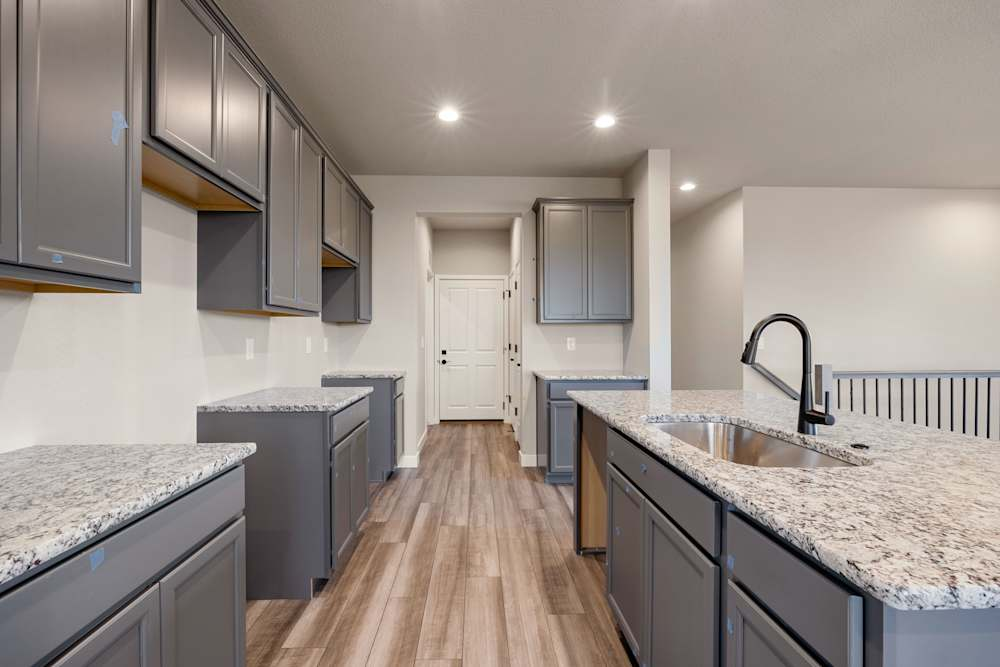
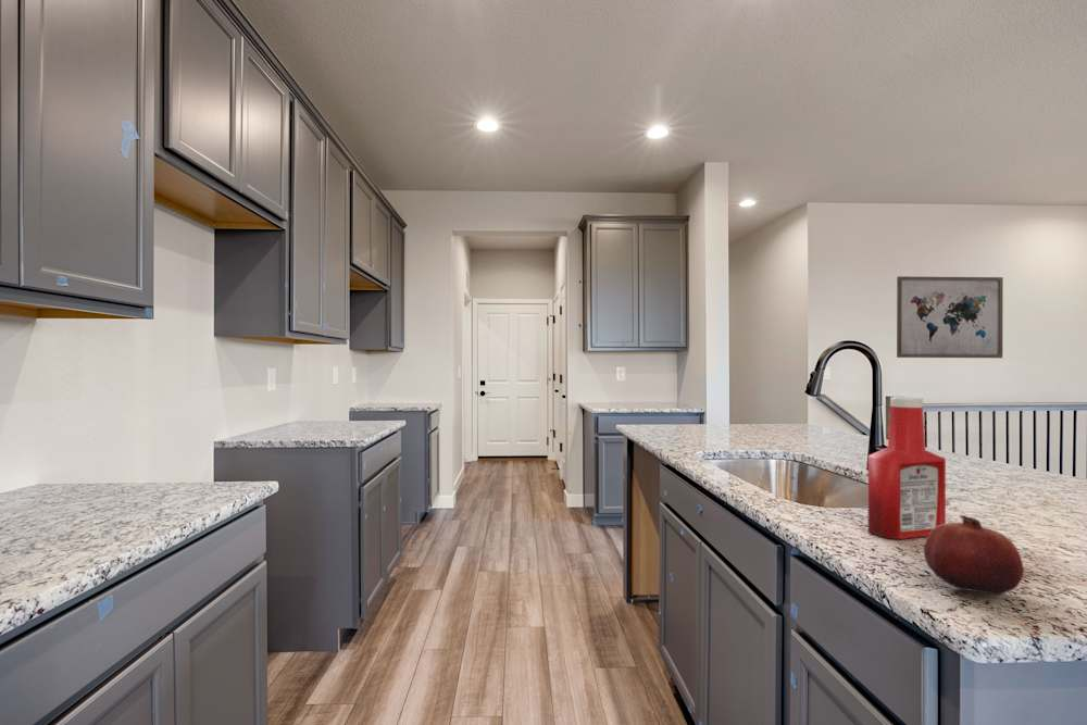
+ fruit [923,514,1025,596]
+ wall art [896,275,1004,359]
+ soap bottle [867,396,947,540]
